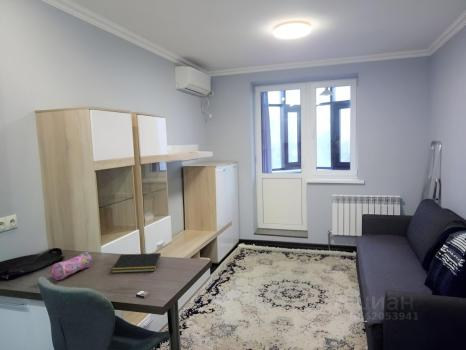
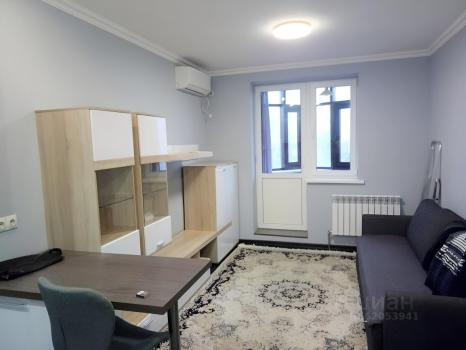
- pencil case [50,251,93,281]
- notepad [110,252,162,274]
